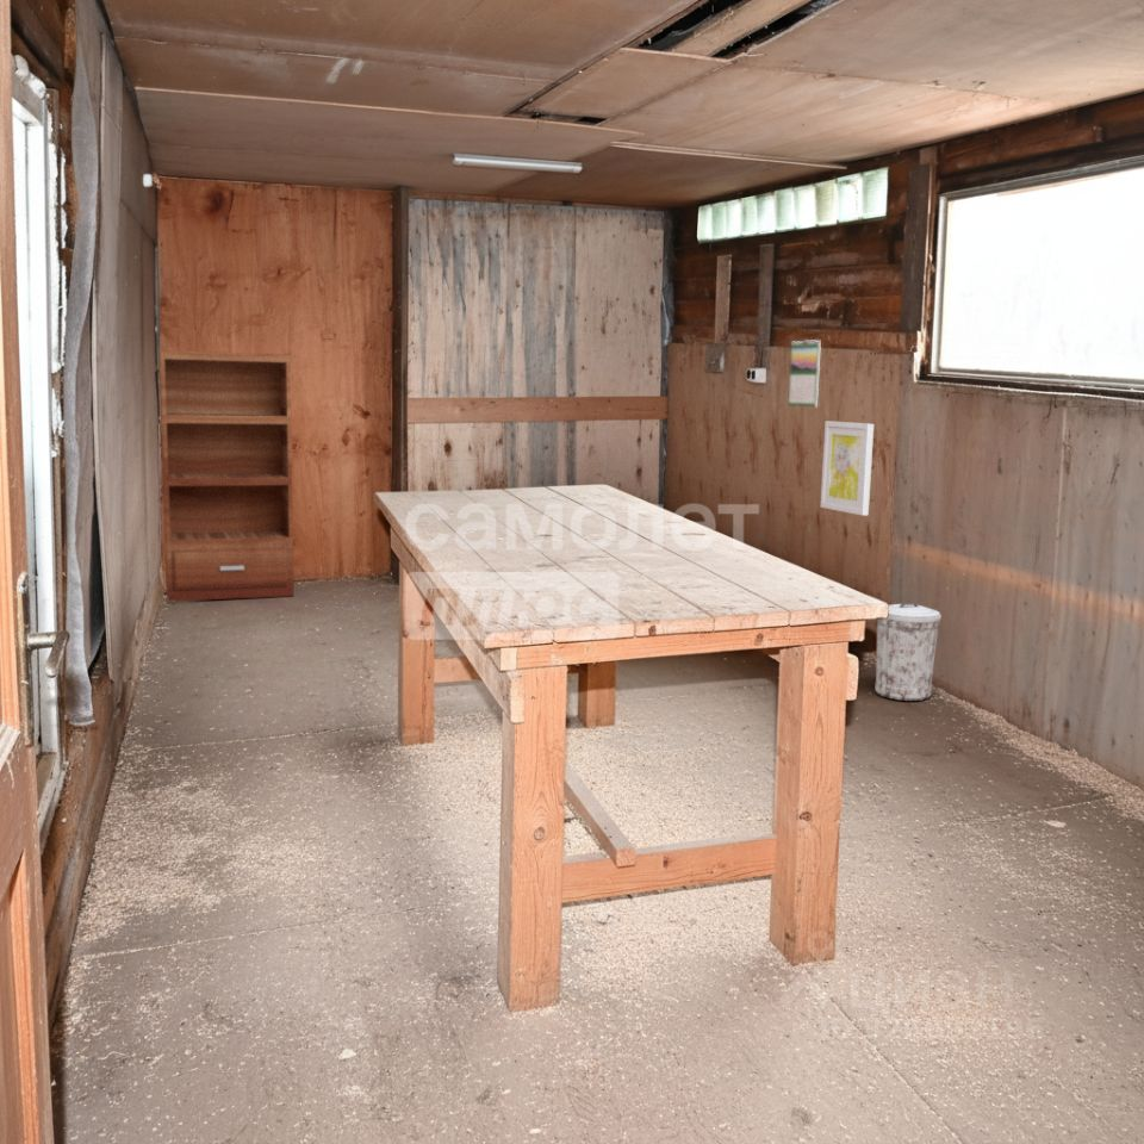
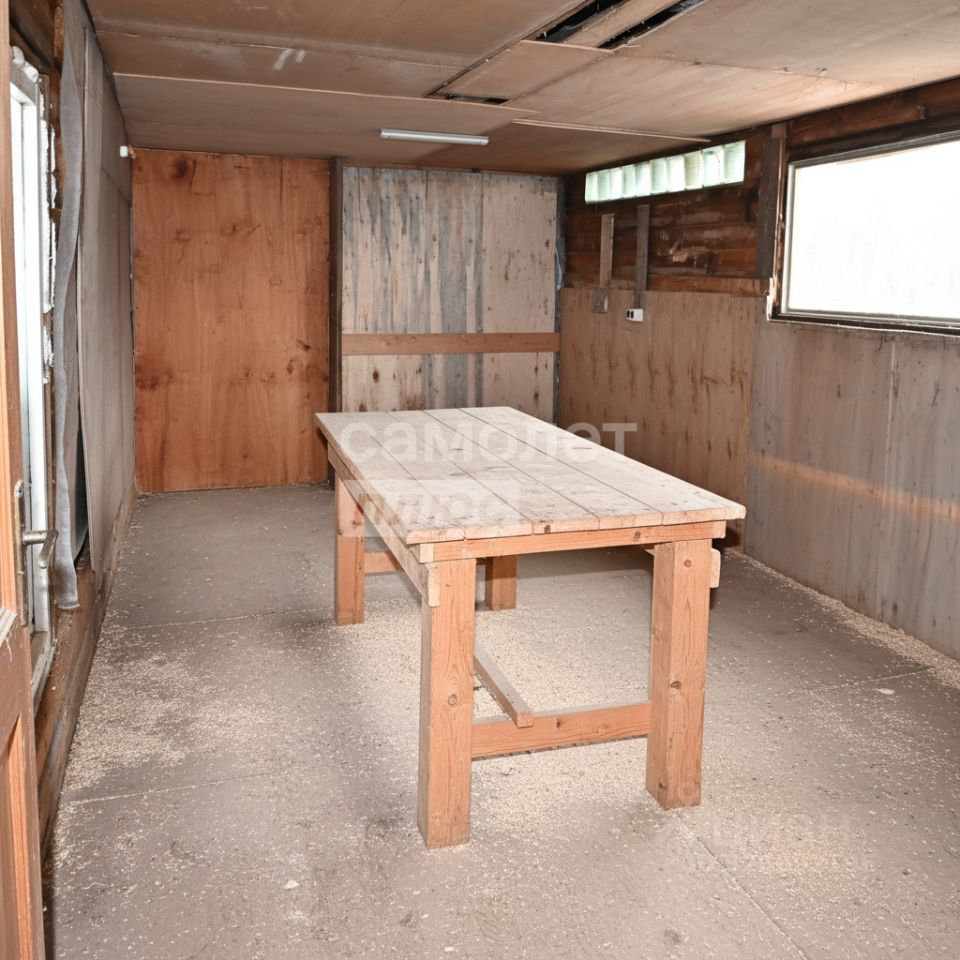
- trash can [873,602,943,702]
- bookshelf [157,349,296,603]
- wall art [820,421,875,517]
- calendar [786,338,822,408]
